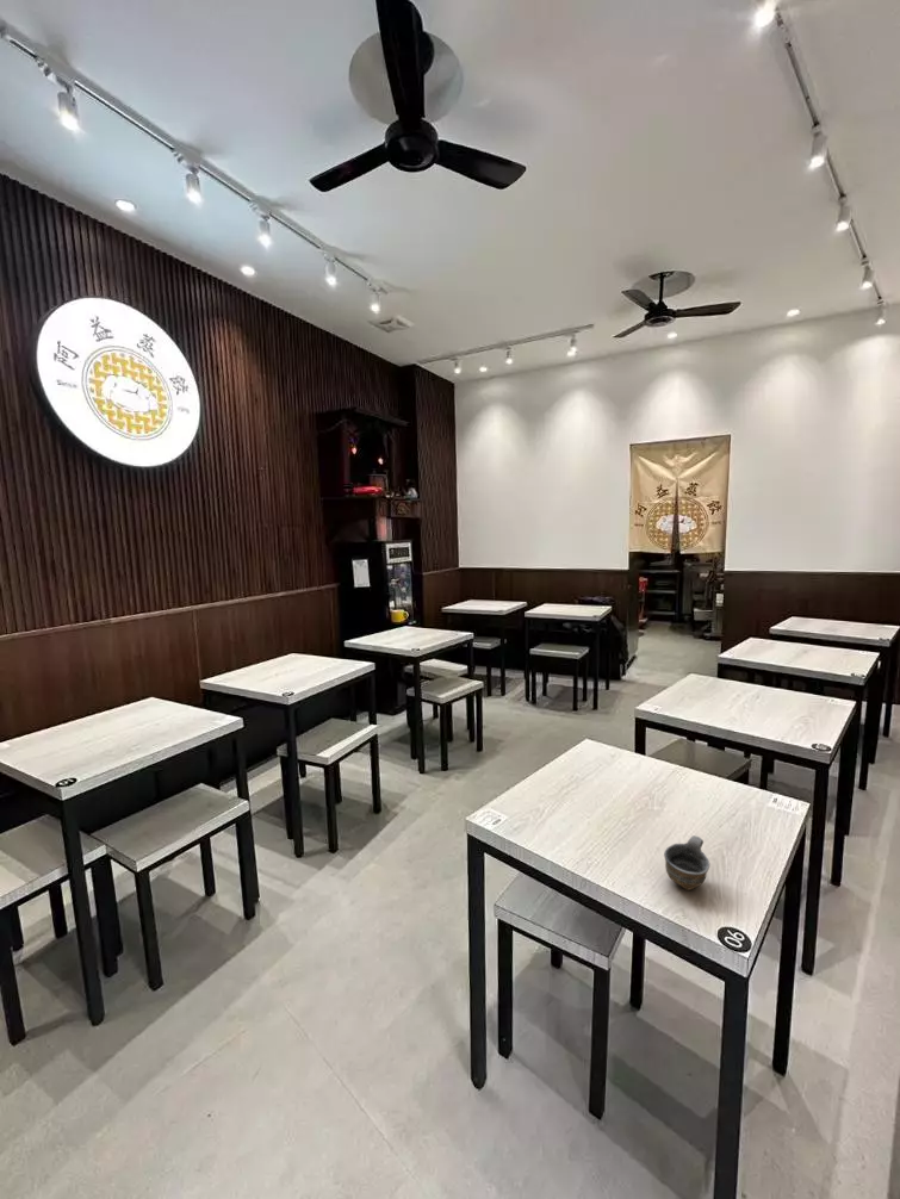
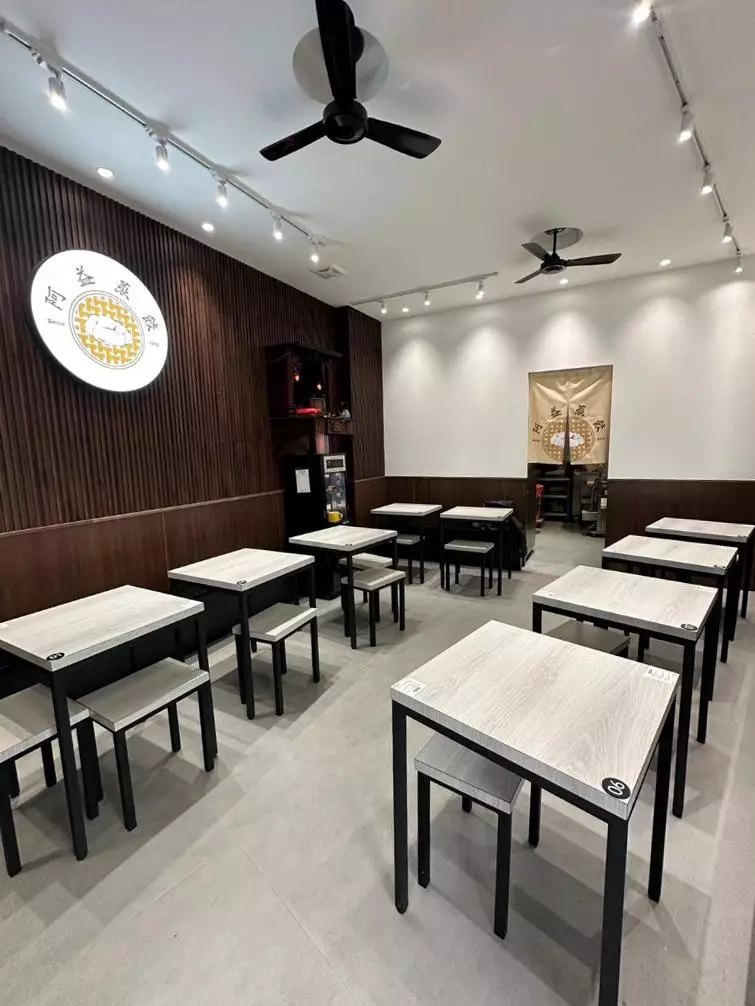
- cup [663,834,712,892]
